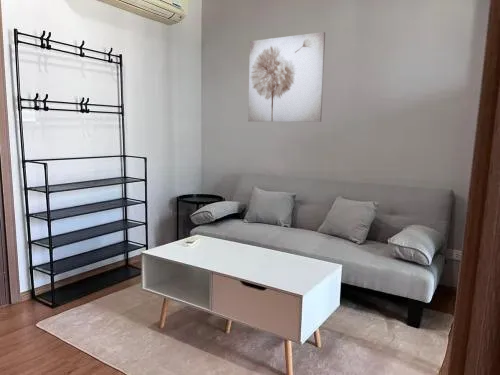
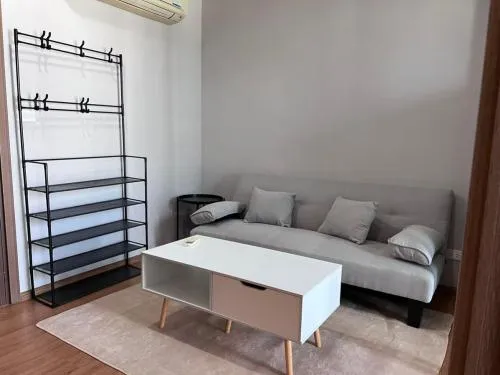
- wall art [247,31,326,123]
